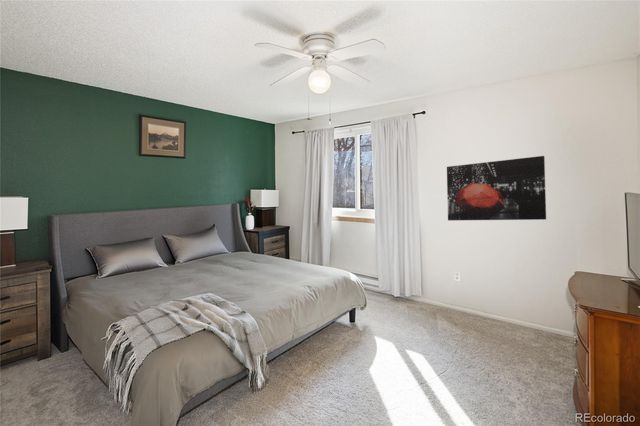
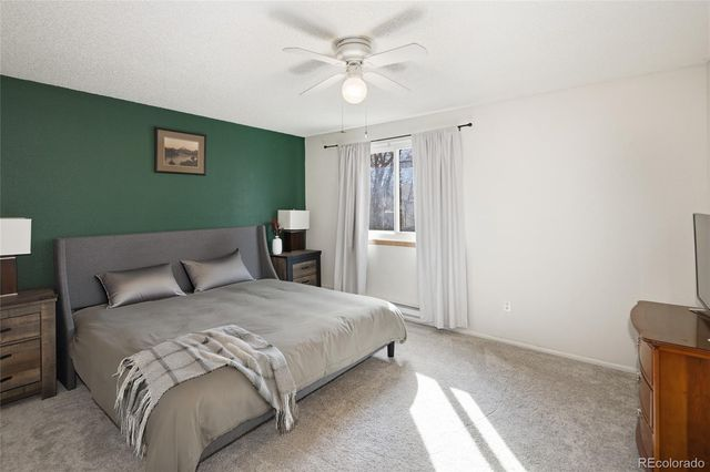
- wall art [446,155,547,221]
